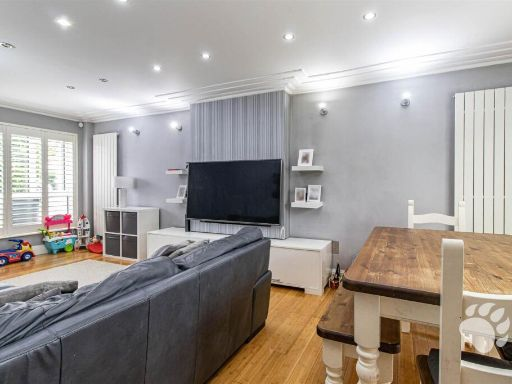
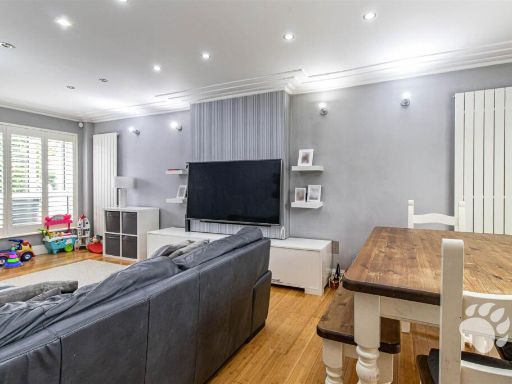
+ stacking toy [2,243,24,269]
